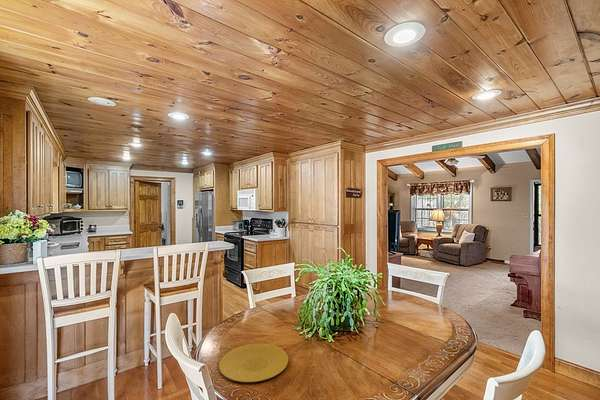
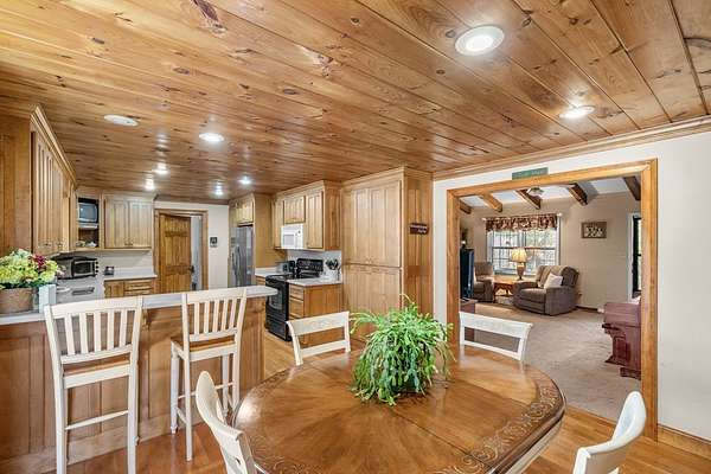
- plate [218,343,289,383]
